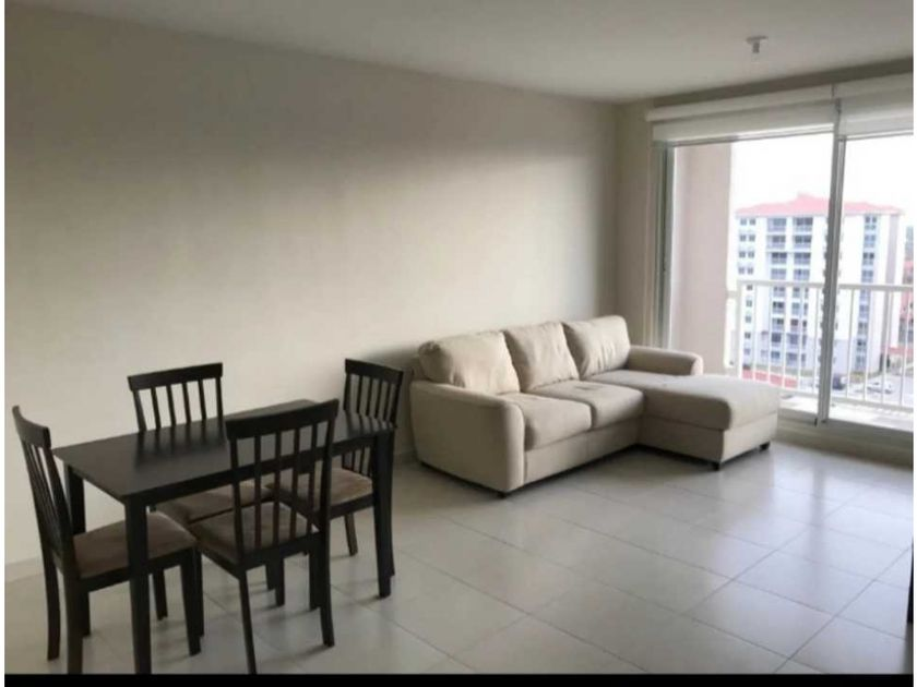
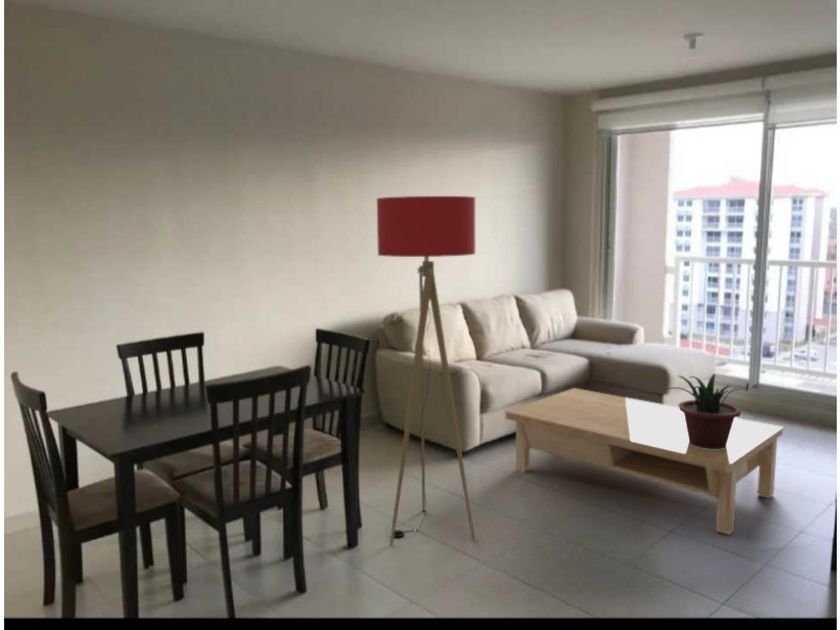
+ potted plant [665,373,742,449]
+ floor lamp [376,195,476,545]
+ coffee table [504,387,784,536]
